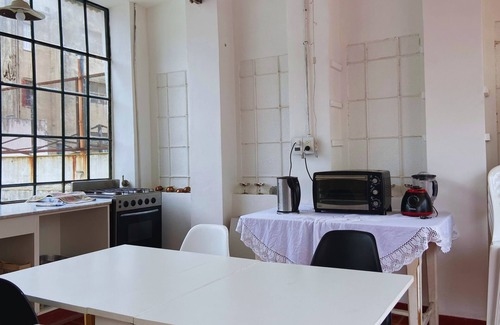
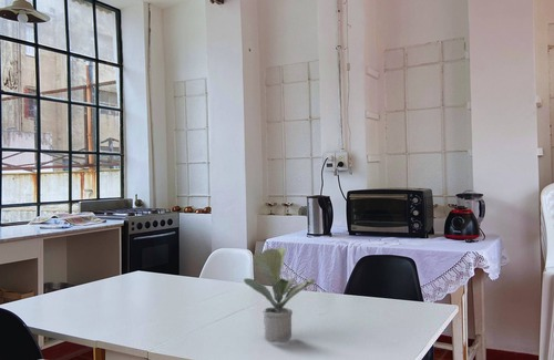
+ potted plant [243,245,316,343]
